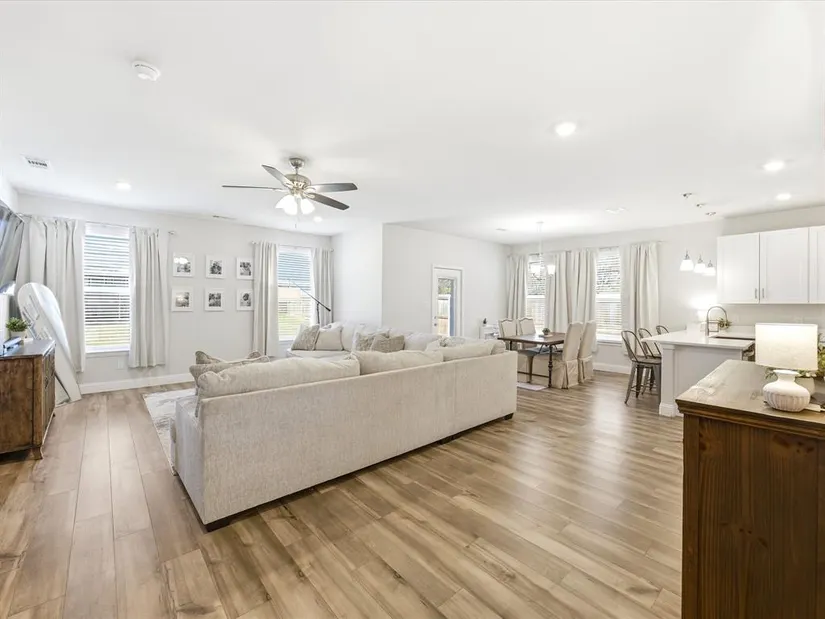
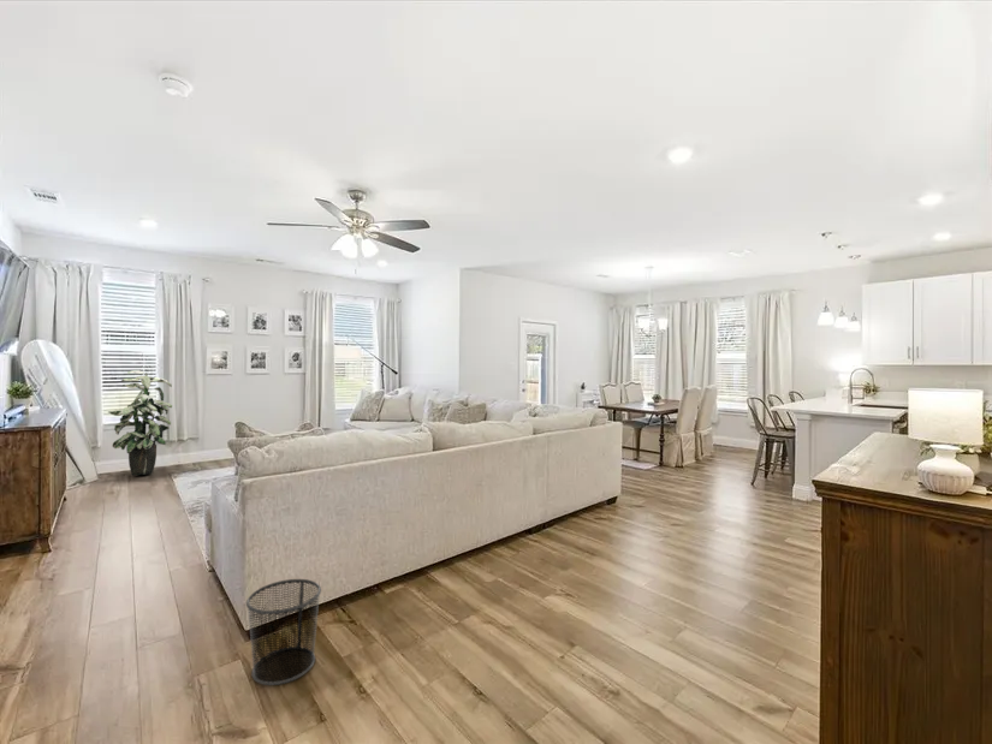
+ indoor plant [107,369,173,476]
+ waste bin [245,578,322,686]
